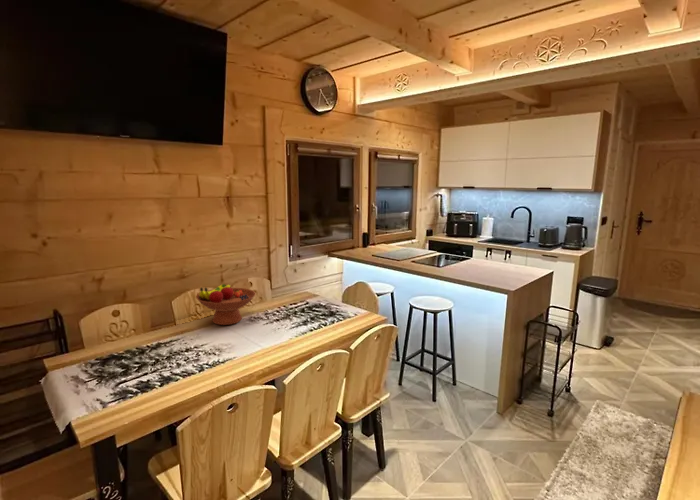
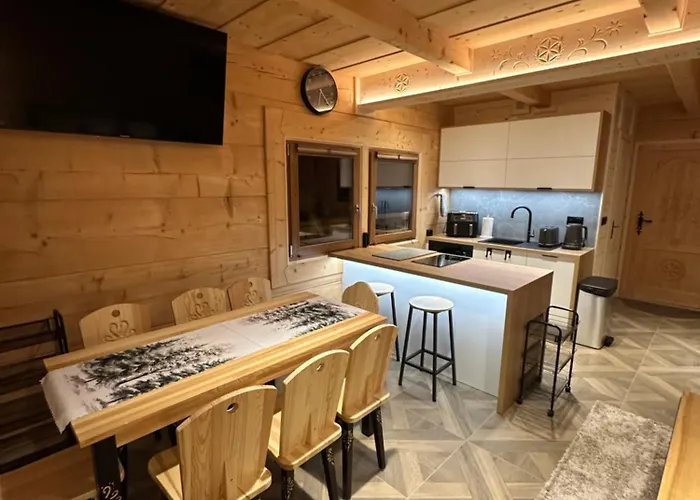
- fruit bowl [195,283,257,326]
